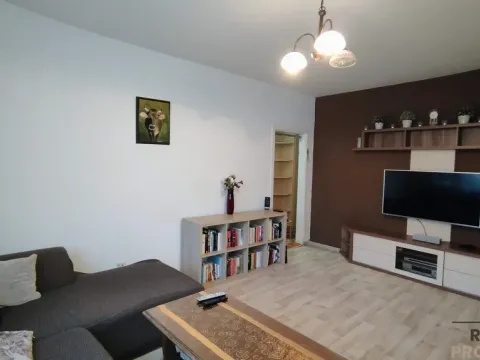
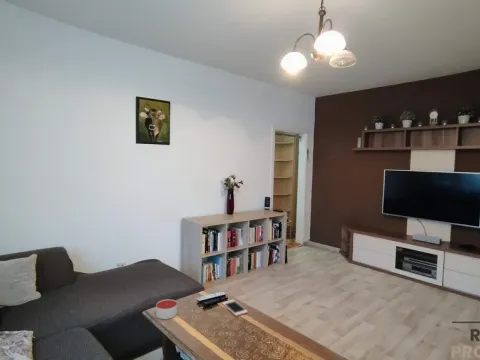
+ cell phone [221,299,249,317]
+ candle [155,298,178,320]
